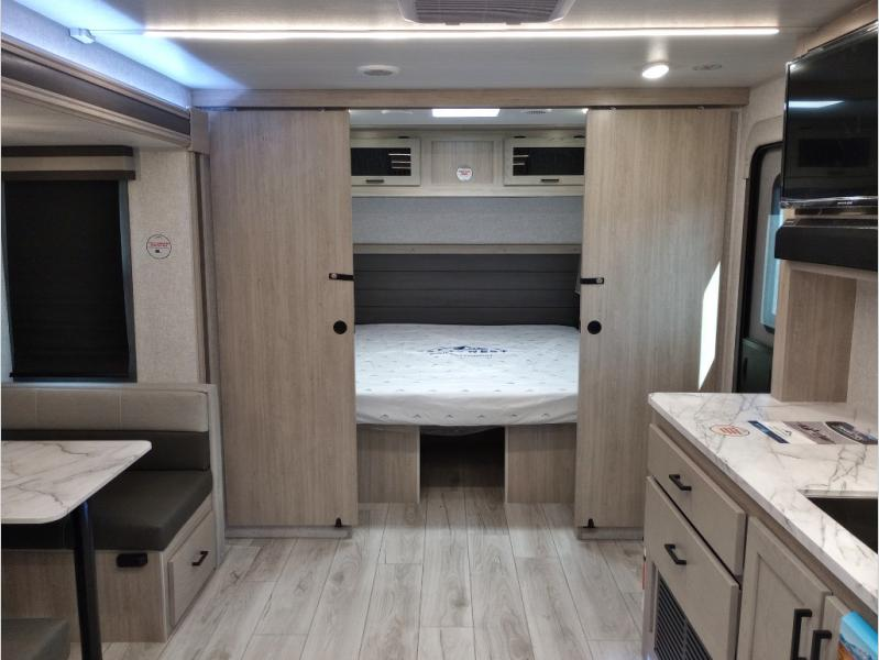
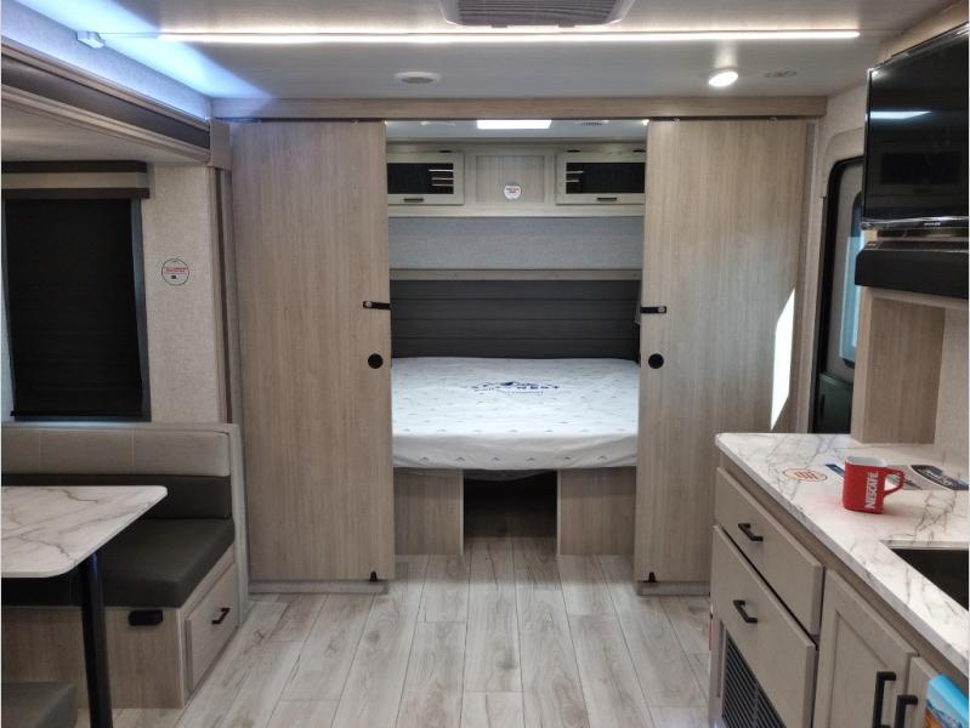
+ mug [841,454,906,514]
